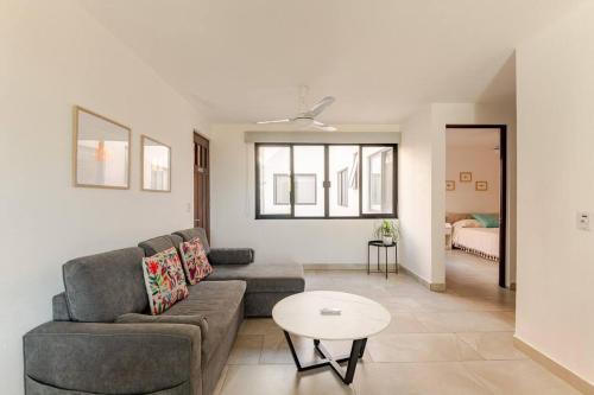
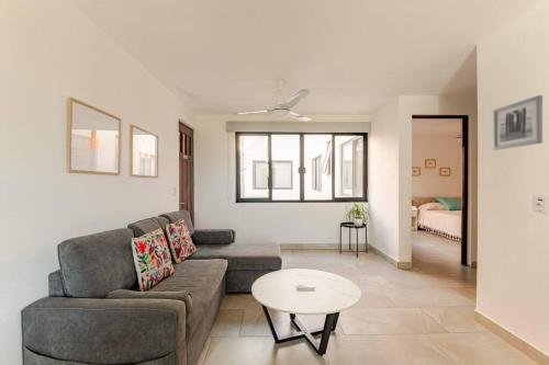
+ wall art [492,94,544,151]
